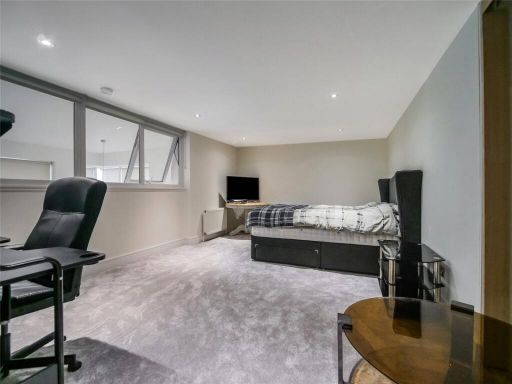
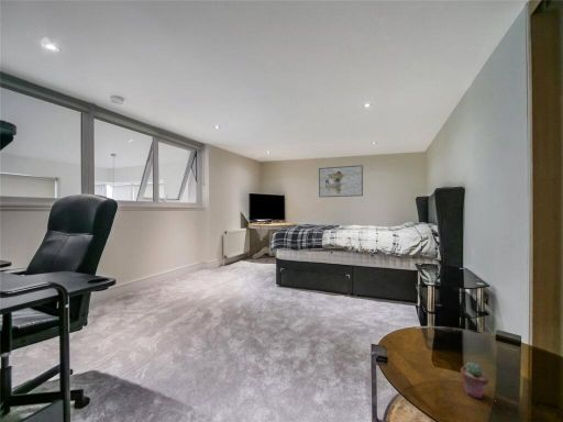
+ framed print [318,164,364,198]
+ potted succulent [460,362,490,399]
